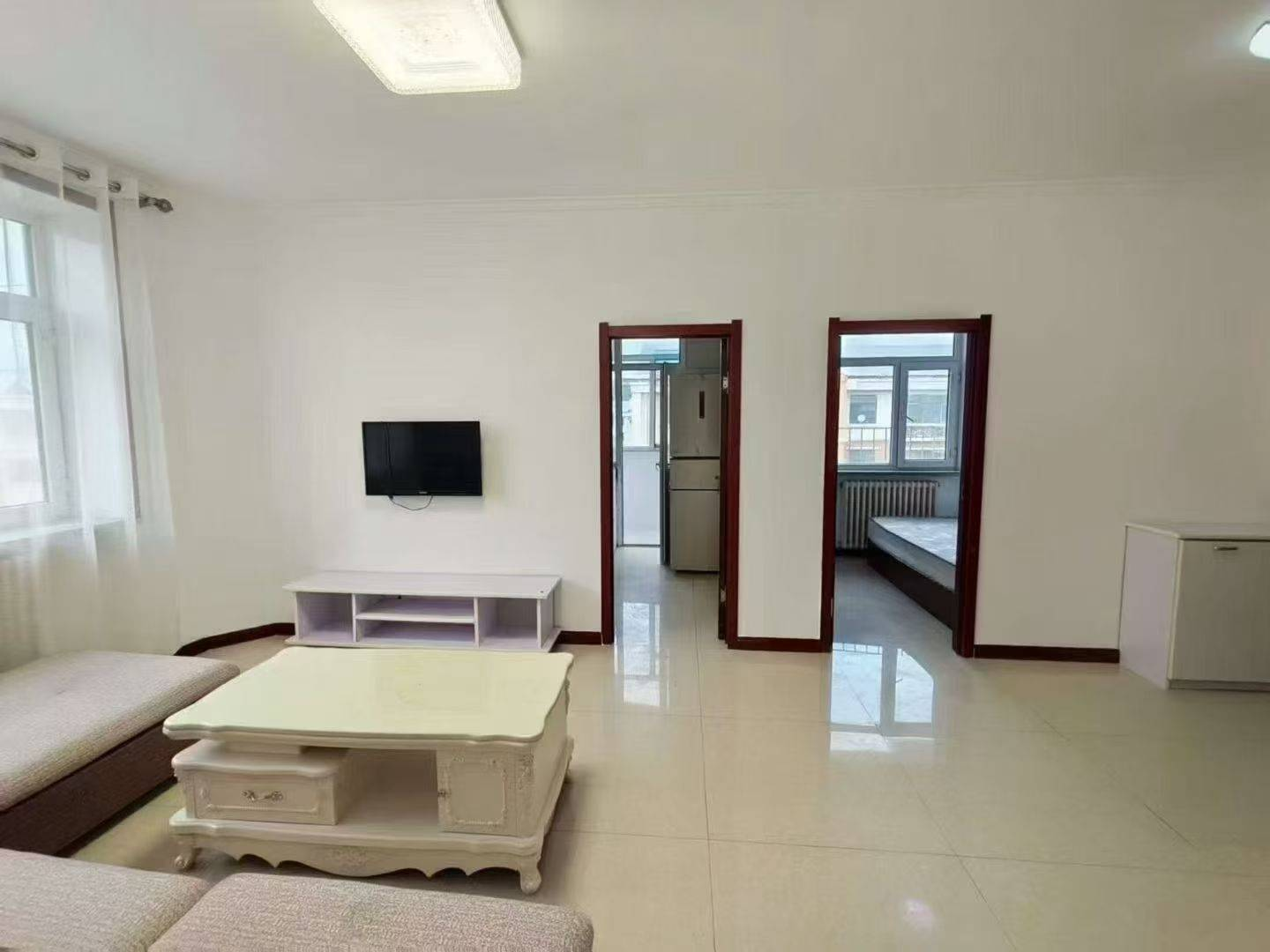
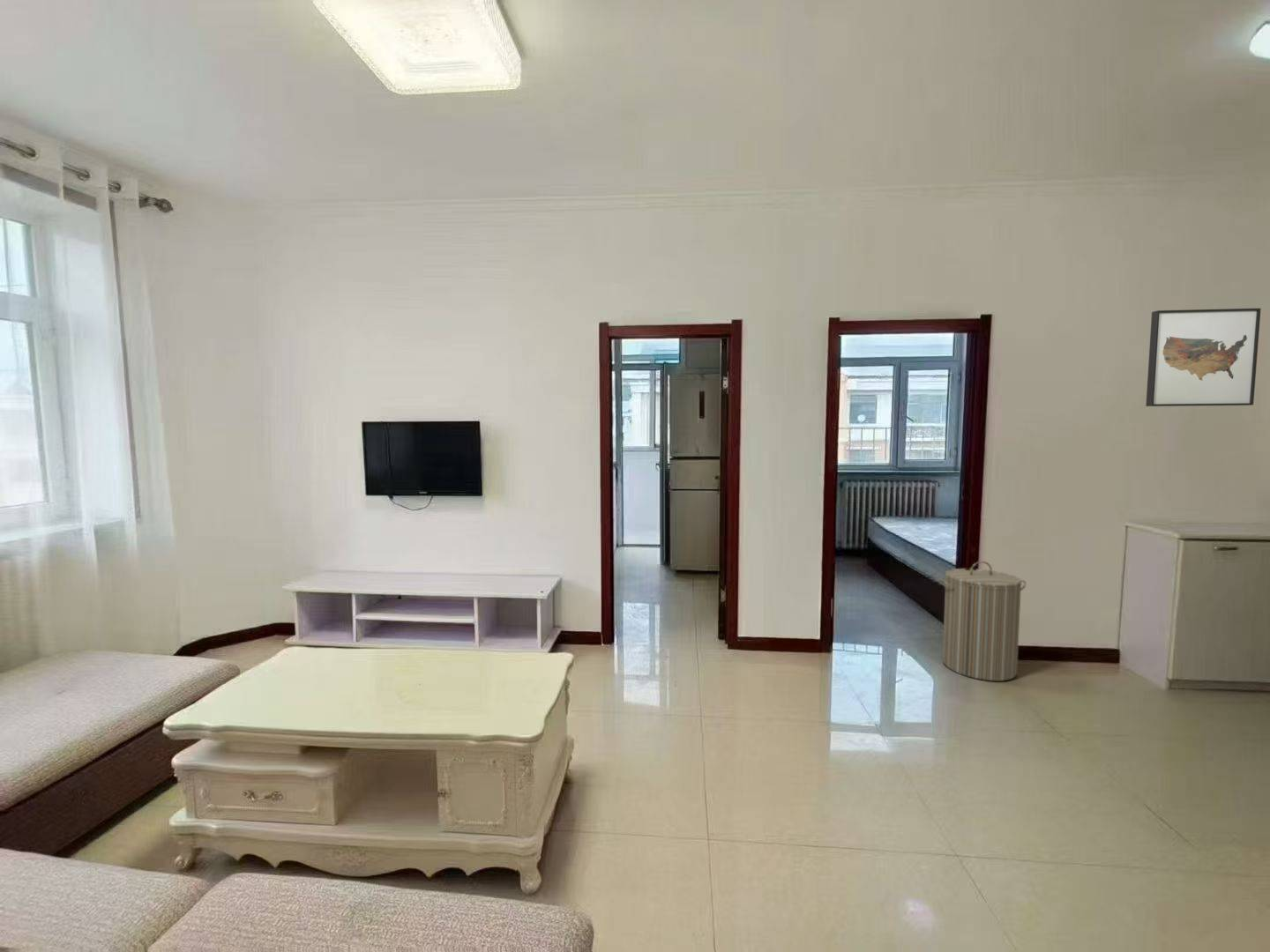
+ wall art [1145,308,1261,407]
+ laundry hamper [938,561,1027,682]
